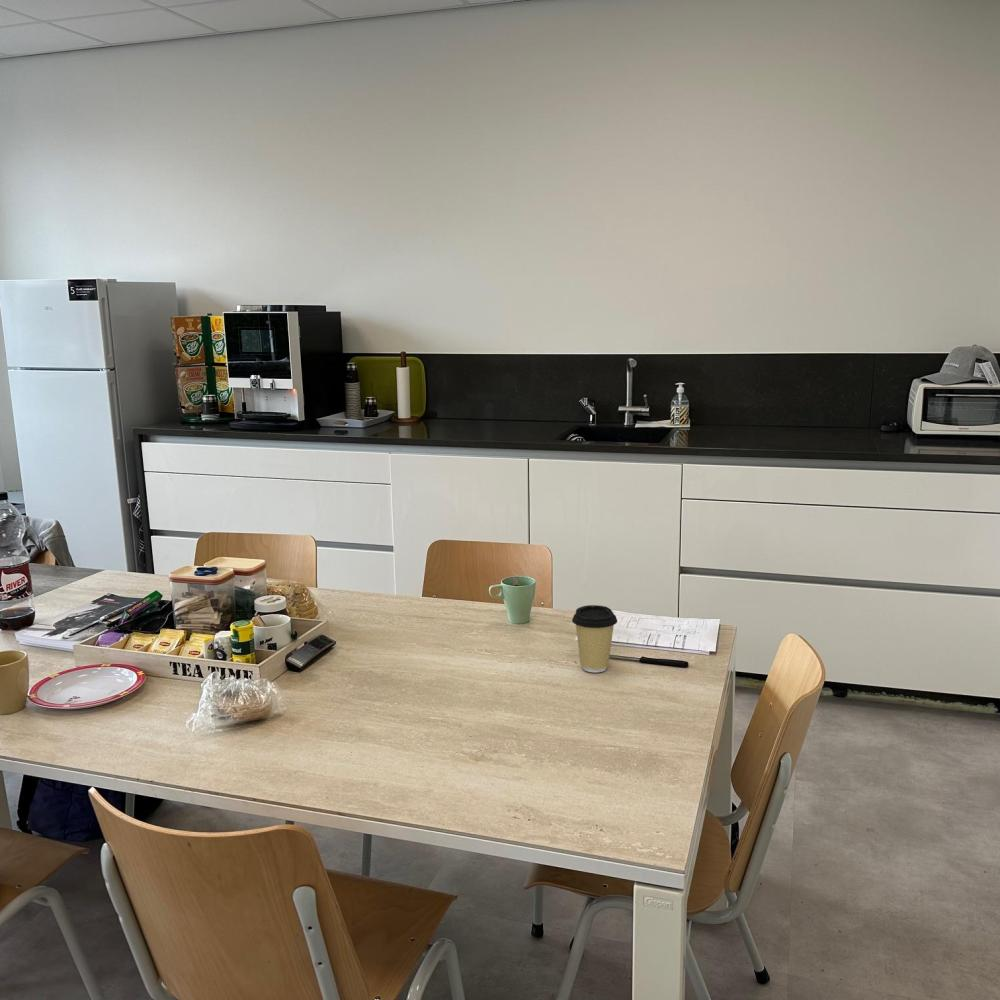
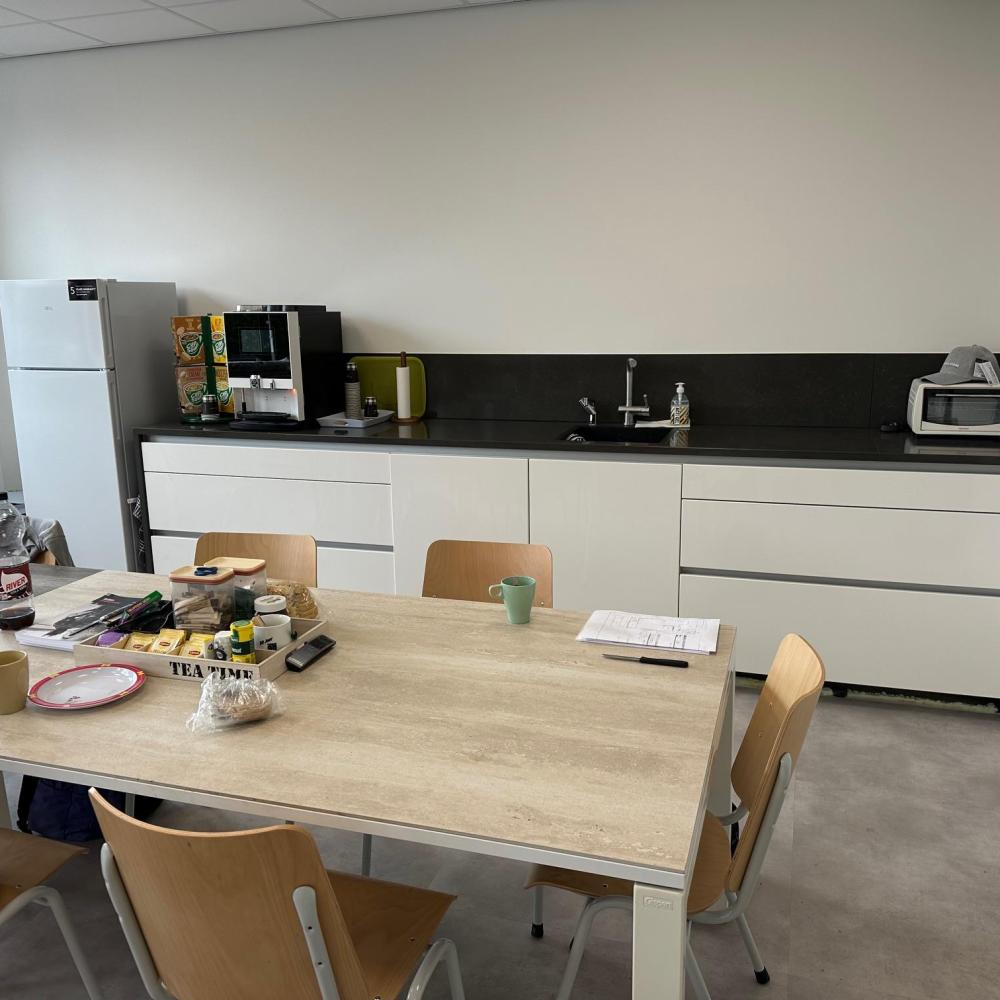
- coffee cup [571,604,618,673]
